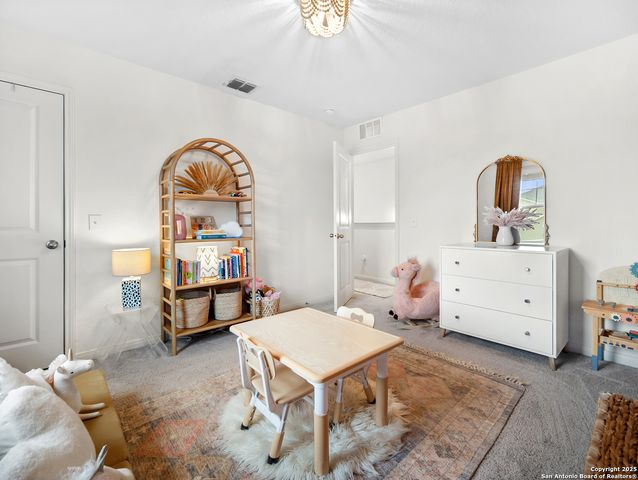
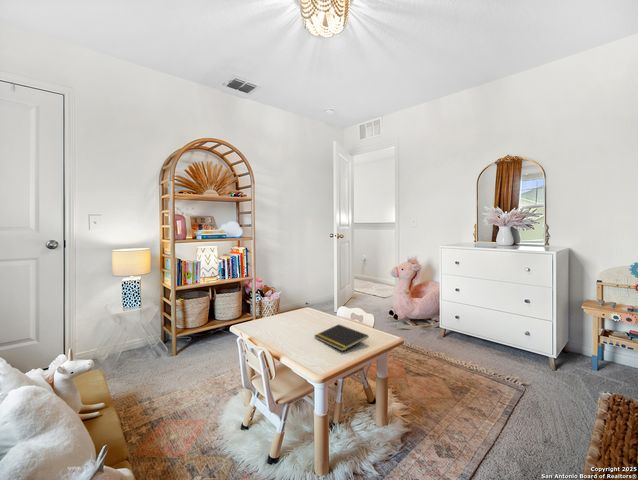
+ notepad [313,323,369,352]
